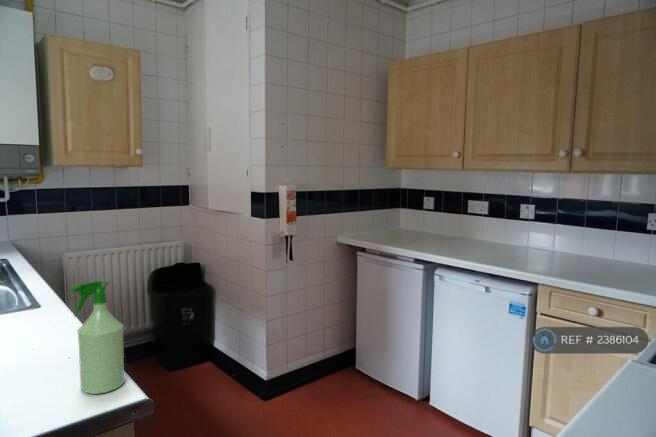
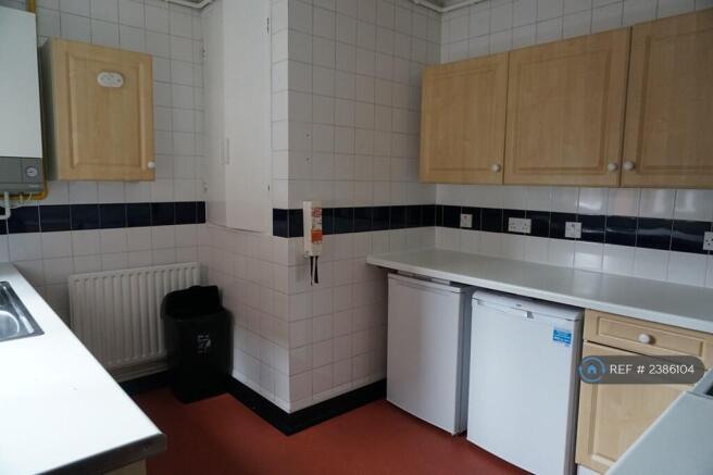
- spray bottle [70,280,125,395]
